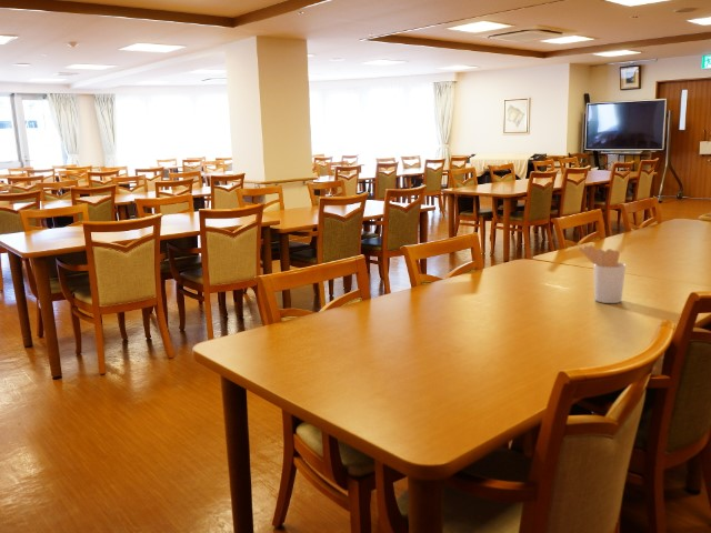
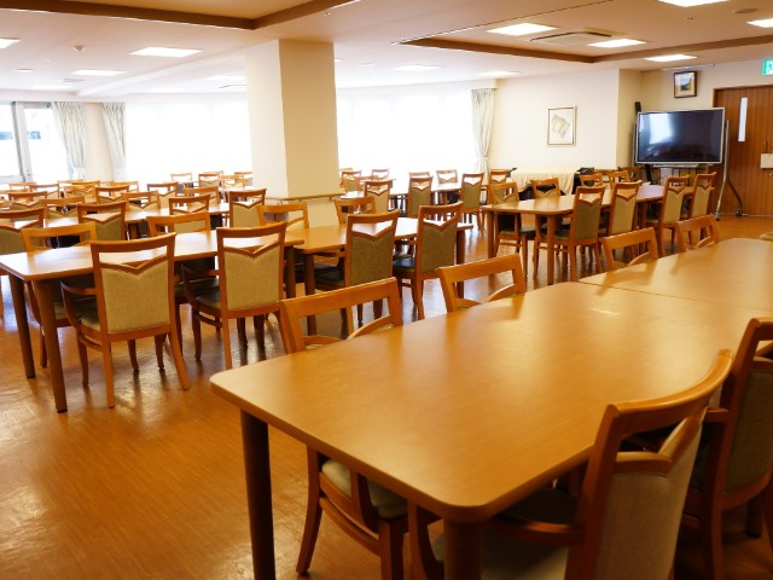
- utensil holder [578,244,627,304]
